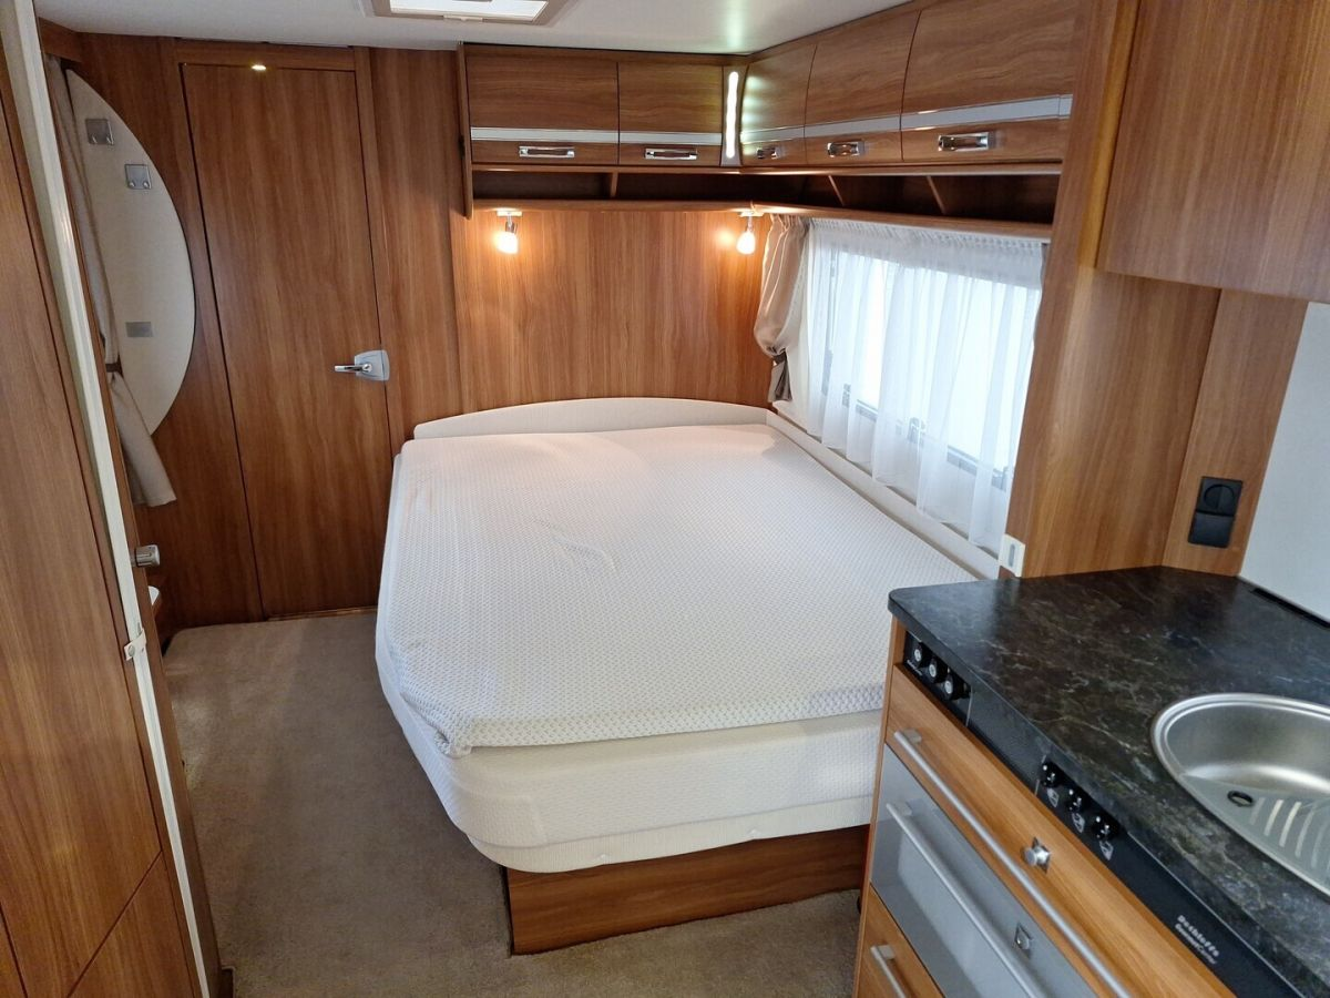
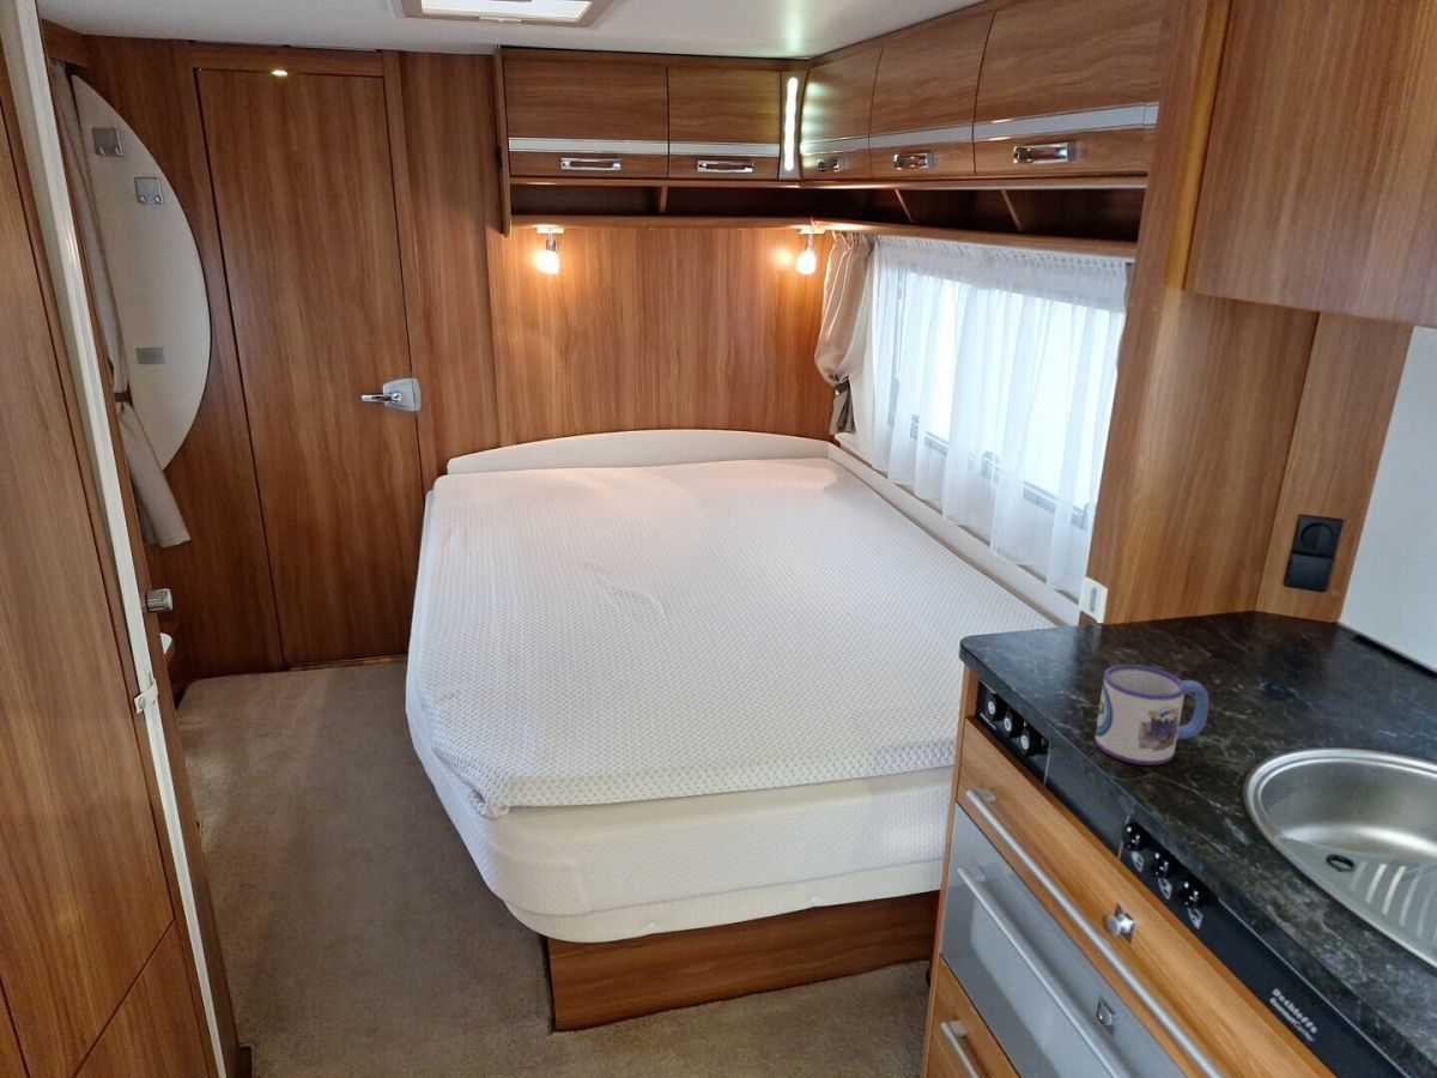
+ mug [1093,664,1209,767]
